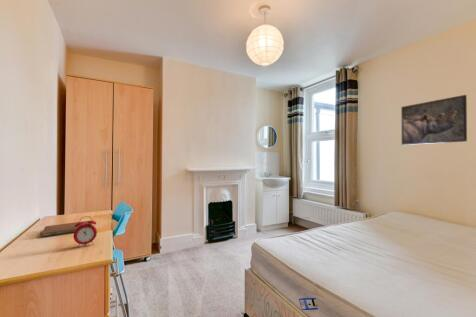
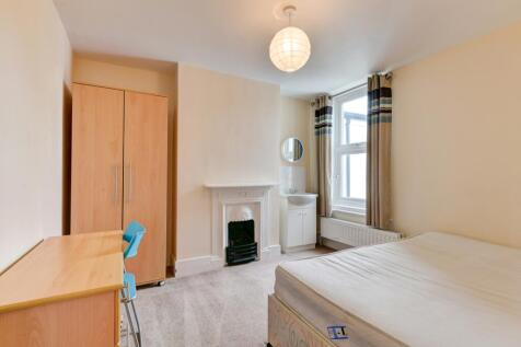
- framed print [400,94,468,146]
- notebook [40,220,93,238]
- alarm clock [73,215,98,249]
